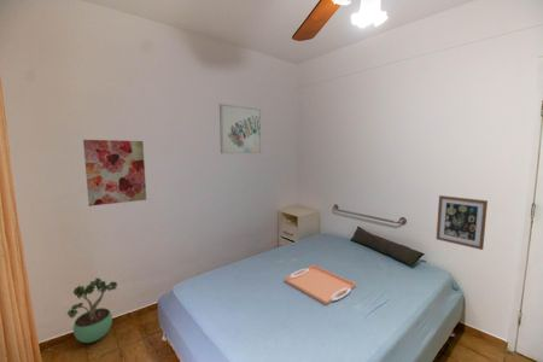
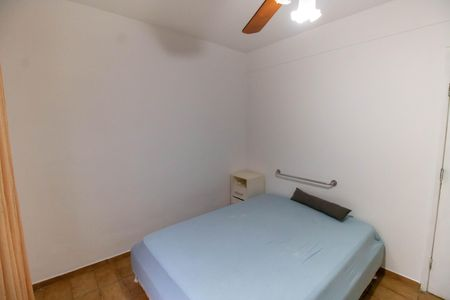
- potted plant [66,278,118,344]
- serving tray [284,264,357,306]
- wall art [436,194,489,251]
- wall art [218,103,262,154]
- wall art [82,139,147,208]
